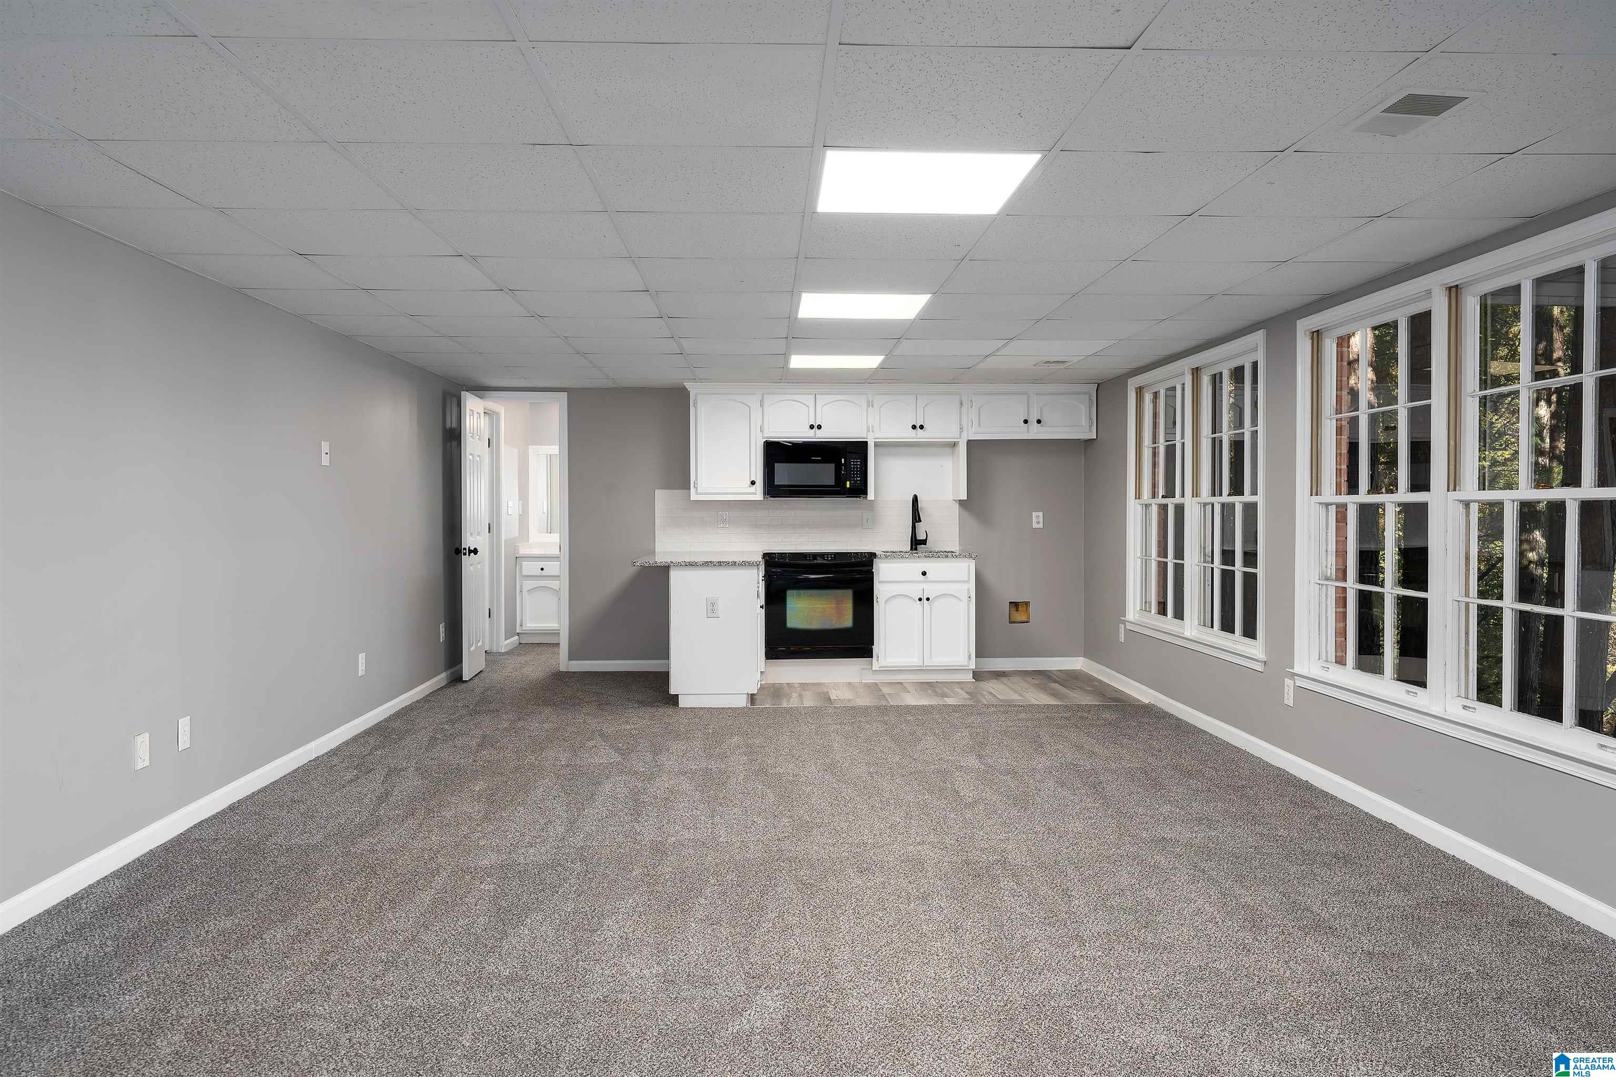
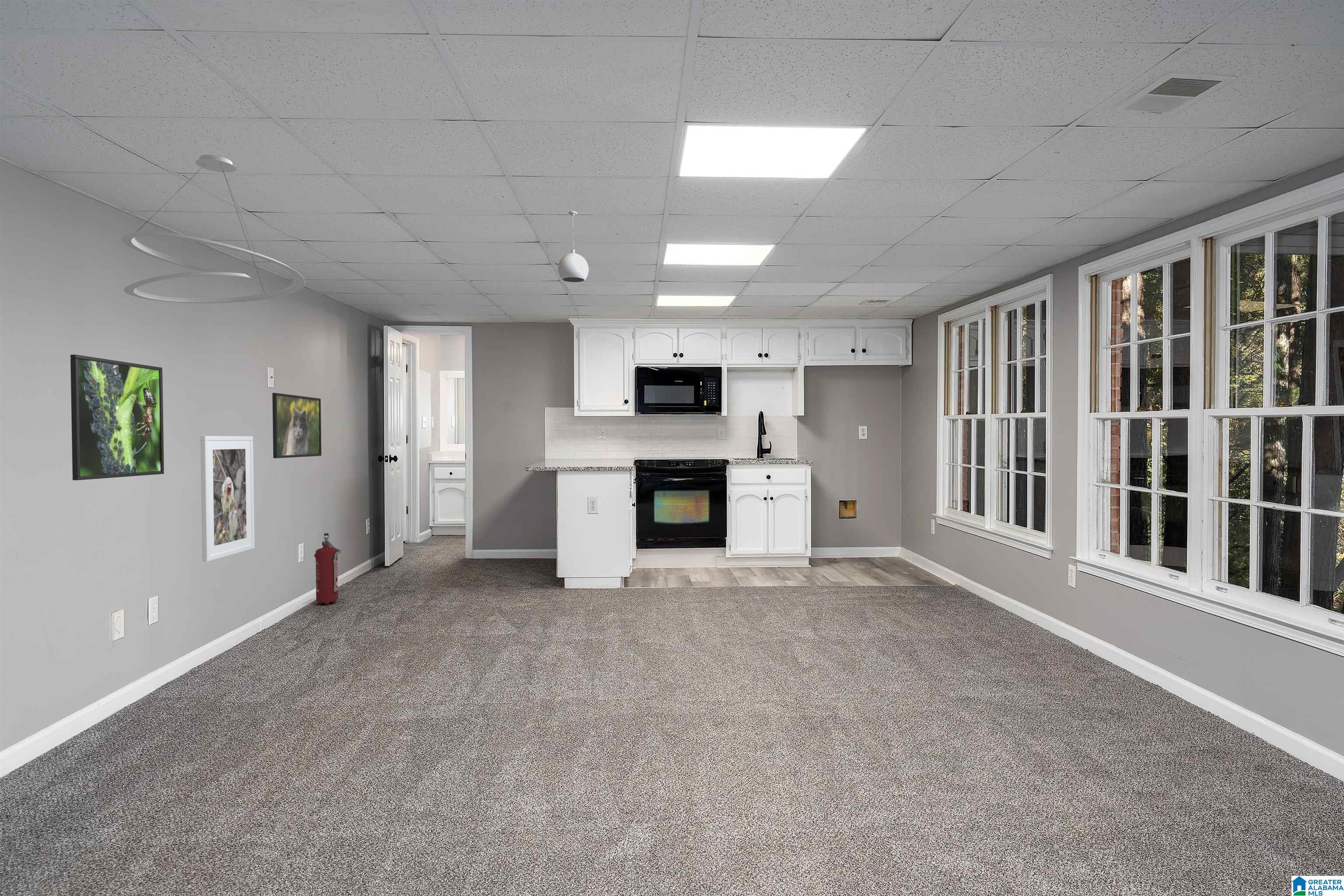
+ fire extinguisher [314,533,342,605]
+ ceiling light fixture [121,154,305,304]
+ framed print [272,392,322,458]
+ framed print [200,435,255,562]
+ pendant light [558,211,589,283]
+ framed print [70,354,165,481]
